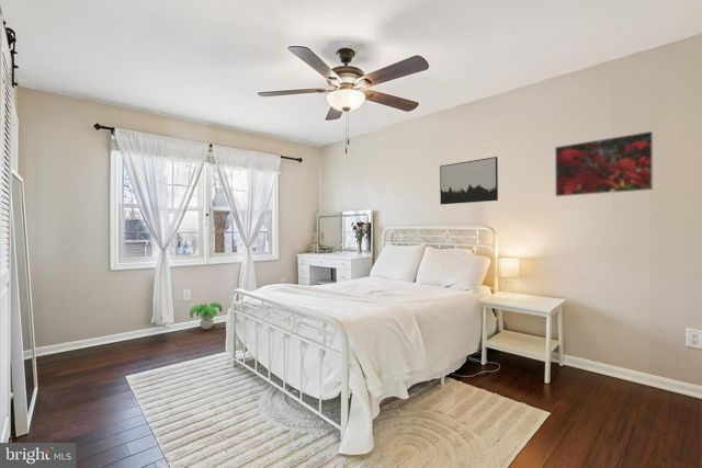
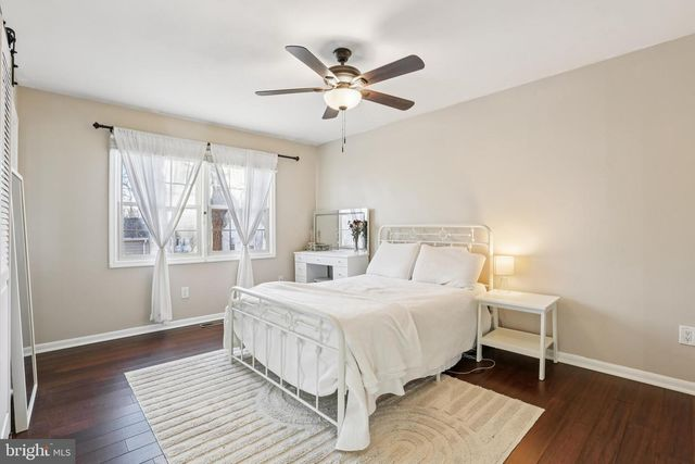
- decorative plant [189,301,224,331]
- wall art [439,156,499,206]
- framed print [554,130,654,197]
